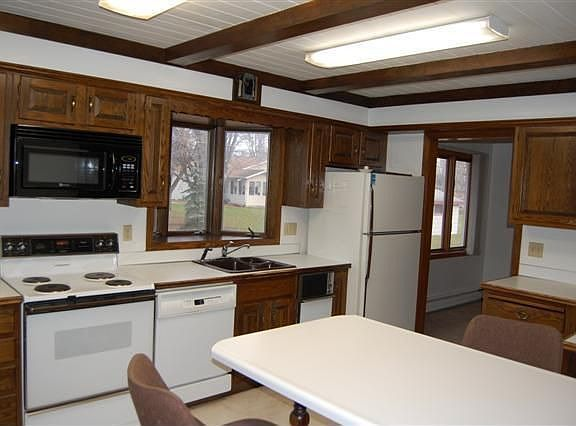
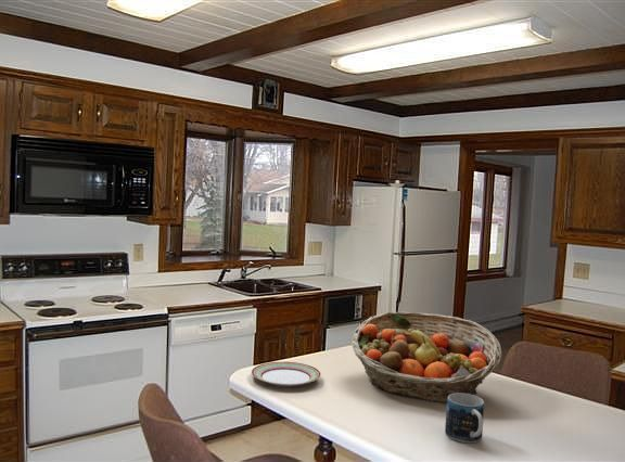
+ plate [251,361,322,387]
+ mug [444,393,485,444]
+ fruit basket [349,311,503,403]
